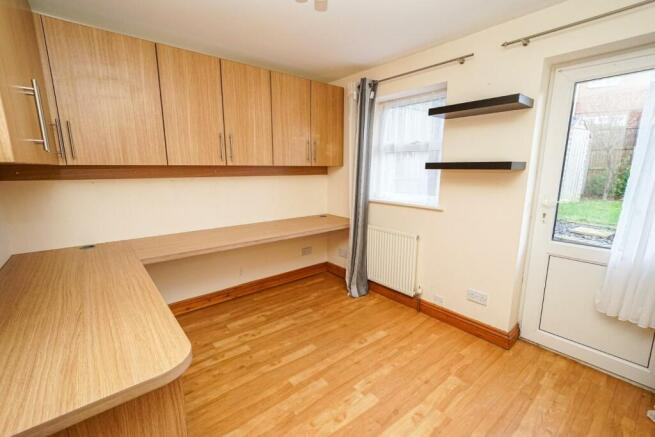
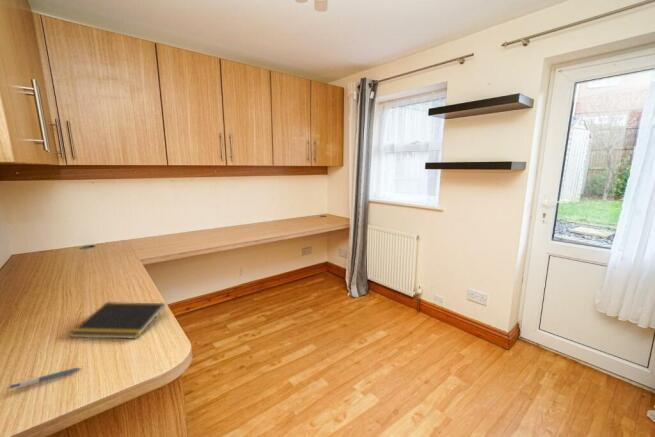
+ pen [5,367,82,390]
+ notepad [68,301,166,340]
